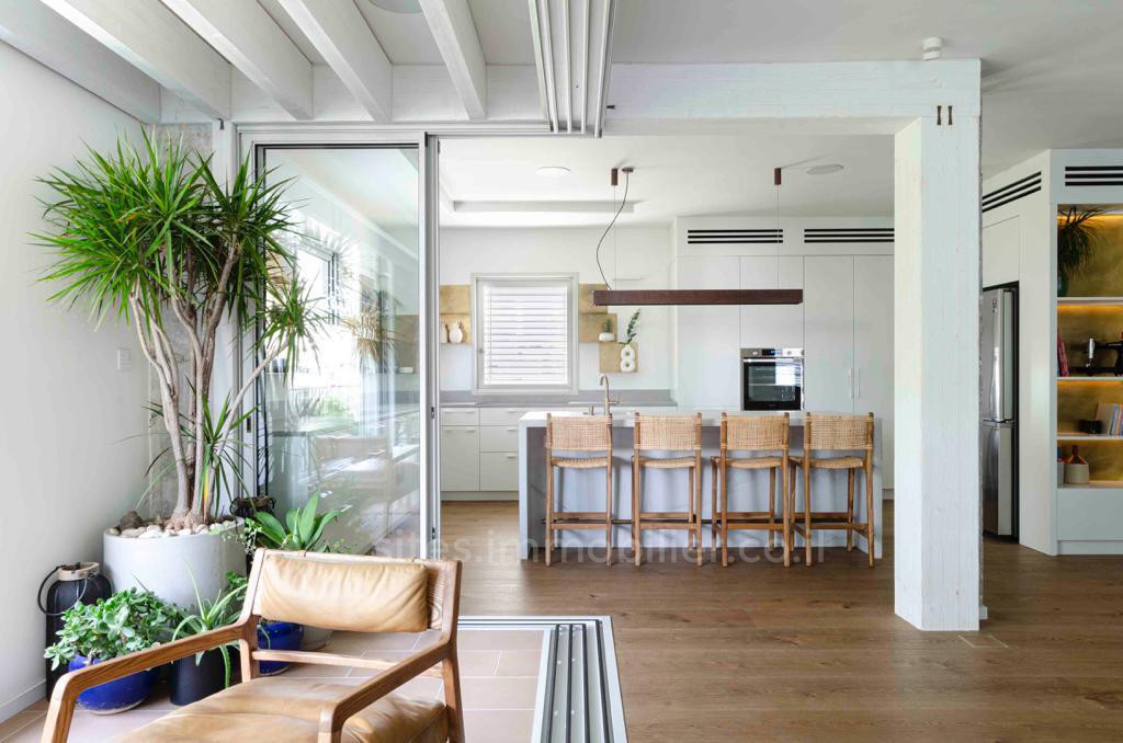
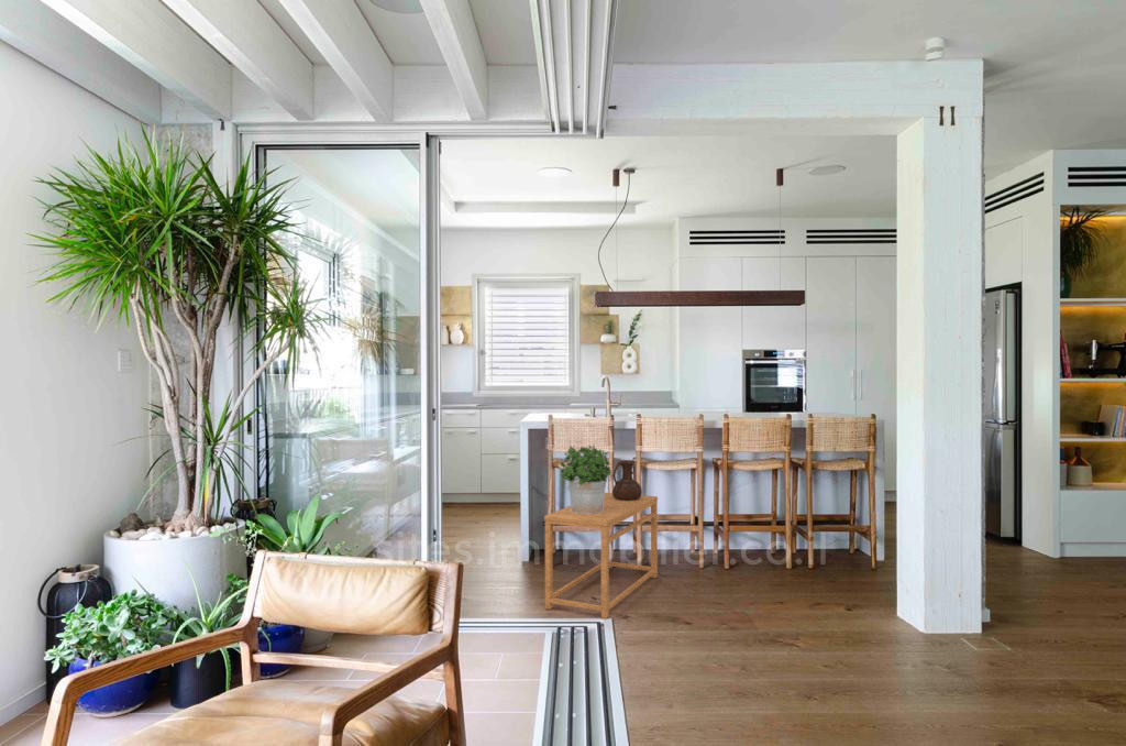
+ side table [543,492,659,619]
+ potted plant [560,445,612,514]
+ ceramic pitcher [611,459,643,500]
